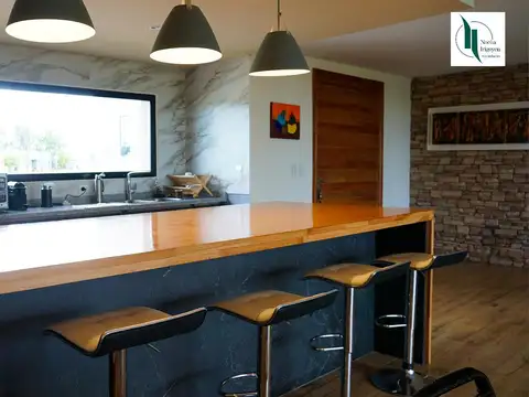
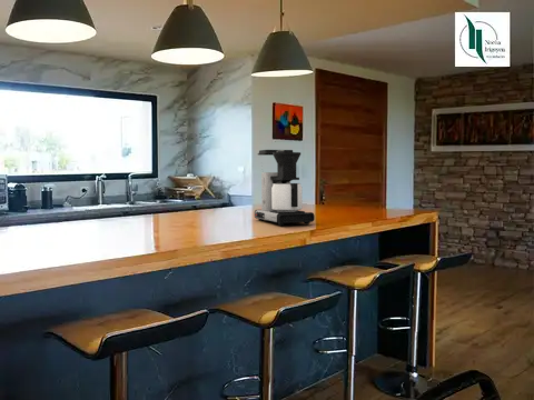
+ coffee maker [254,149,316,227]
